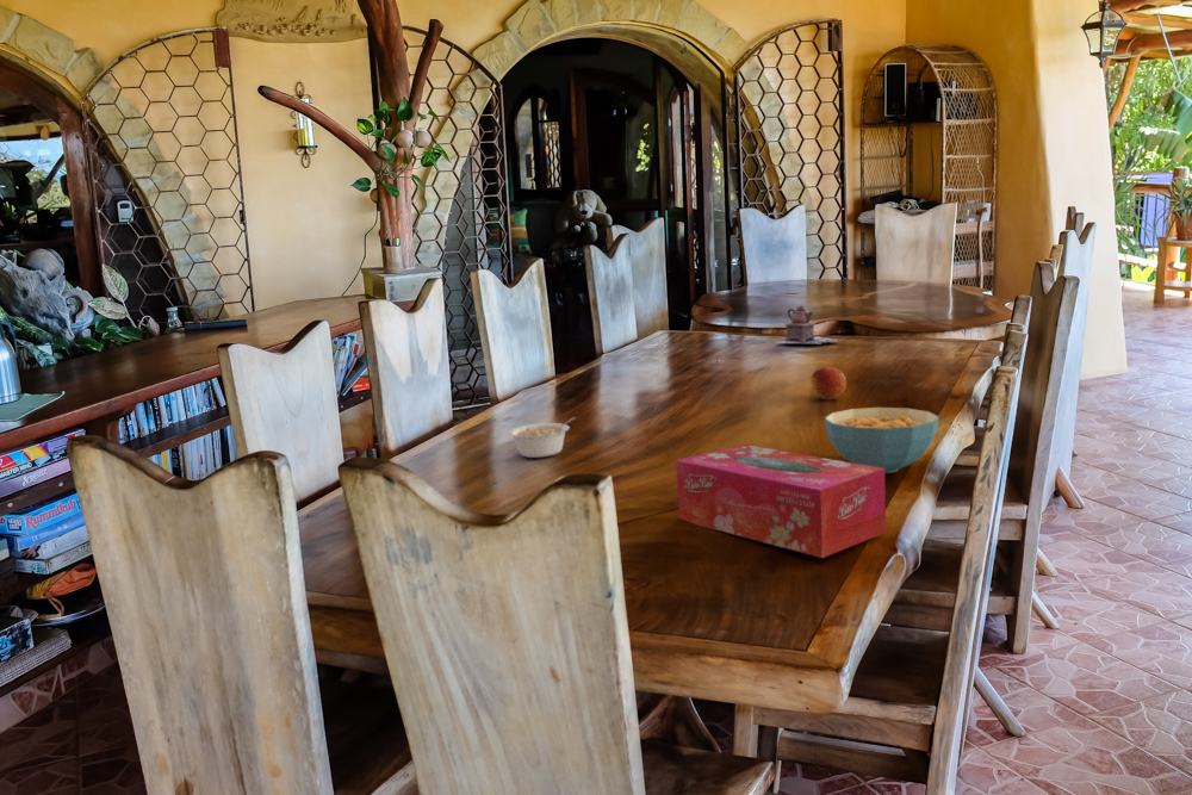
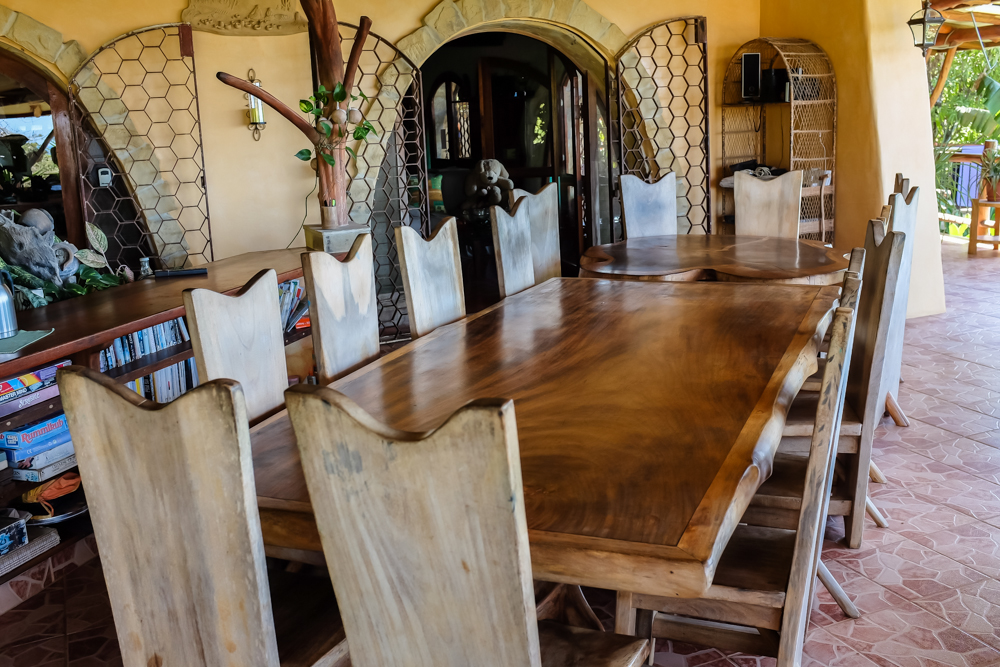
- tissue box [675,443,887,559]
- teapot [778,305,840,346]
- fruit [809,366,848,400]
- legume [508,416,577,459]
- cereal bowl [824,406,940,474]
